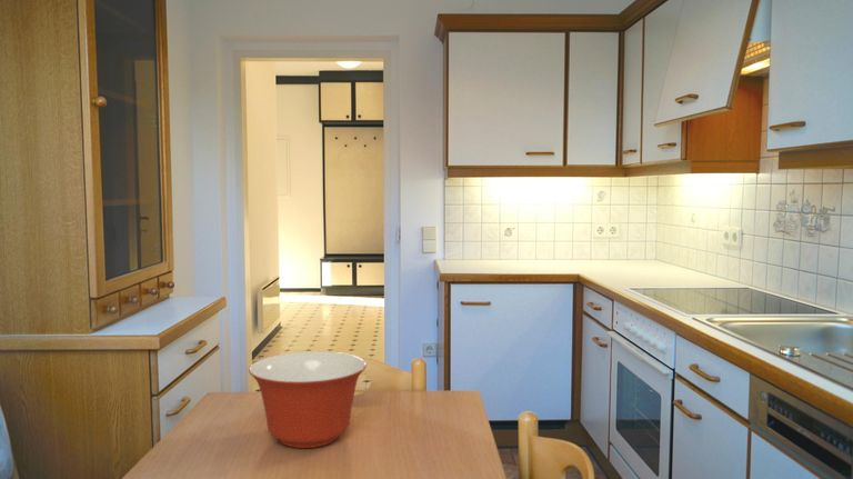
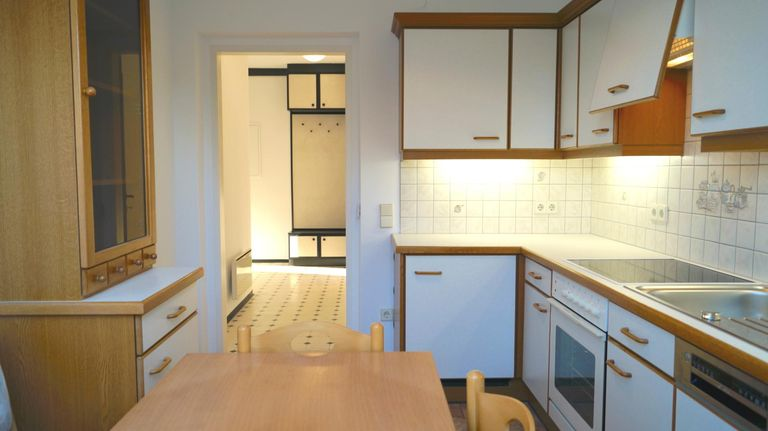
- mixing bowl [248,350,368,449]
